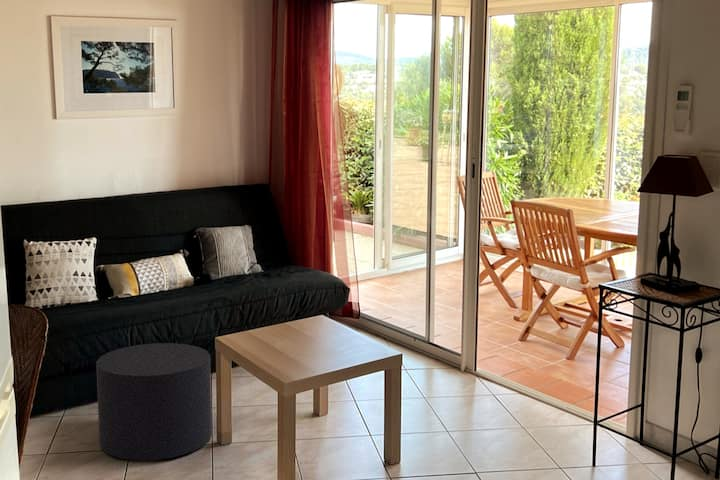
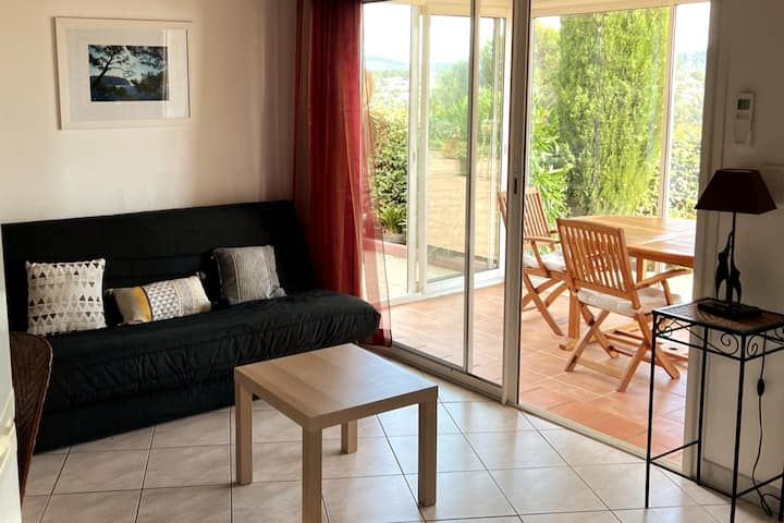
- stool [95,342,213,462]
